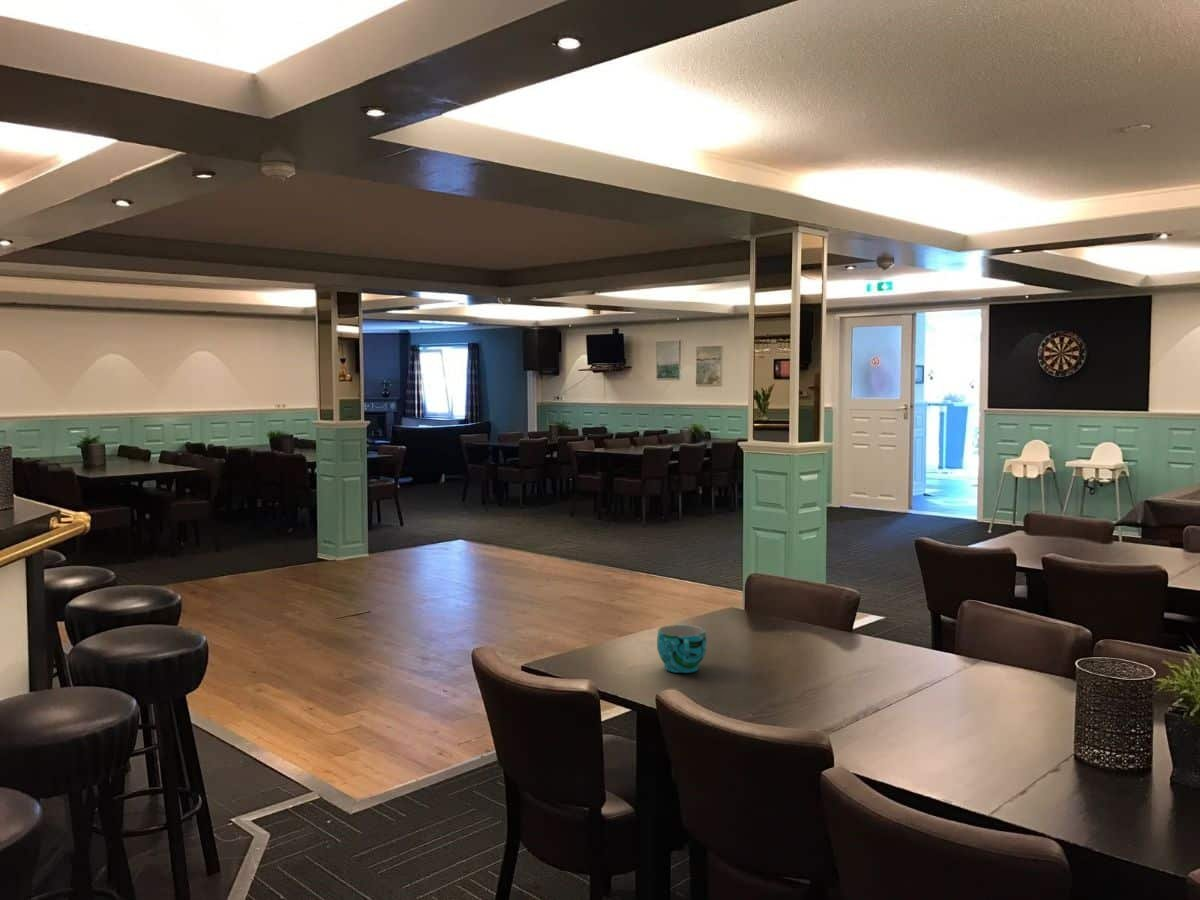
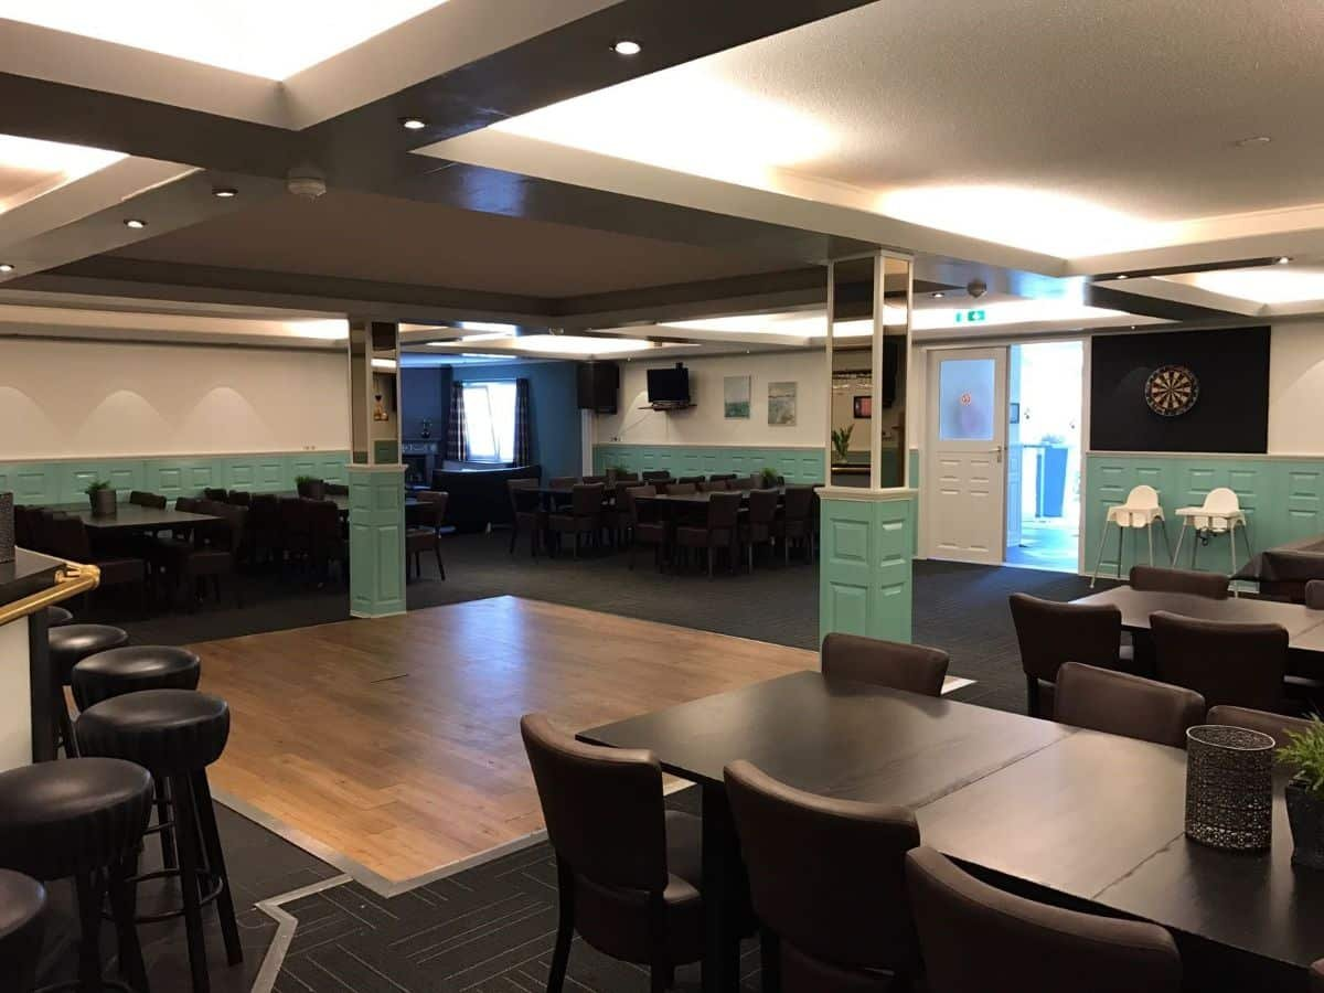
- cup [656,624,708,674]
